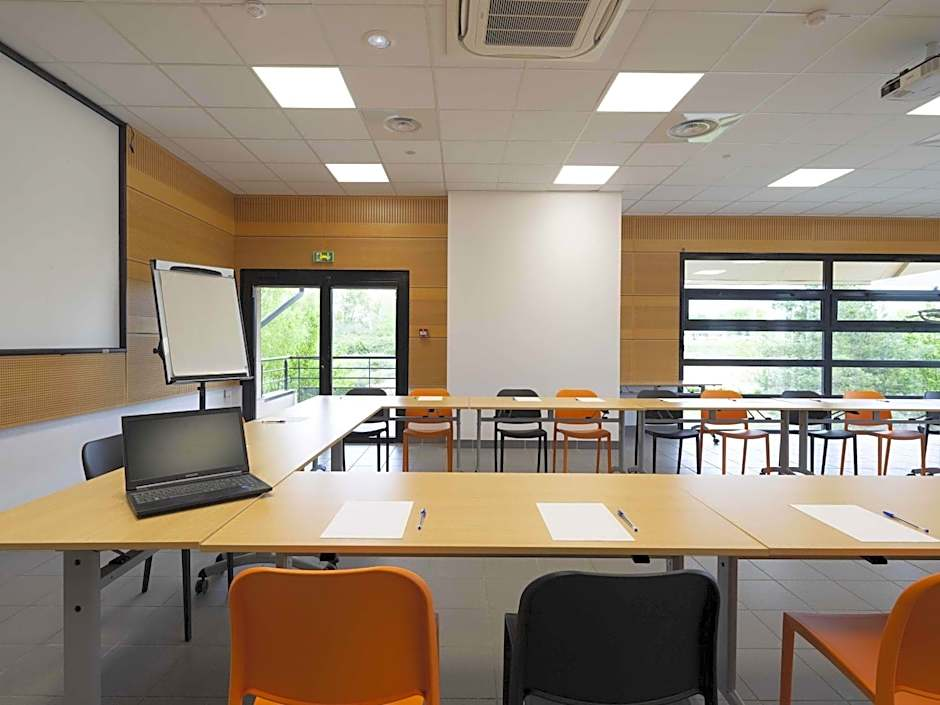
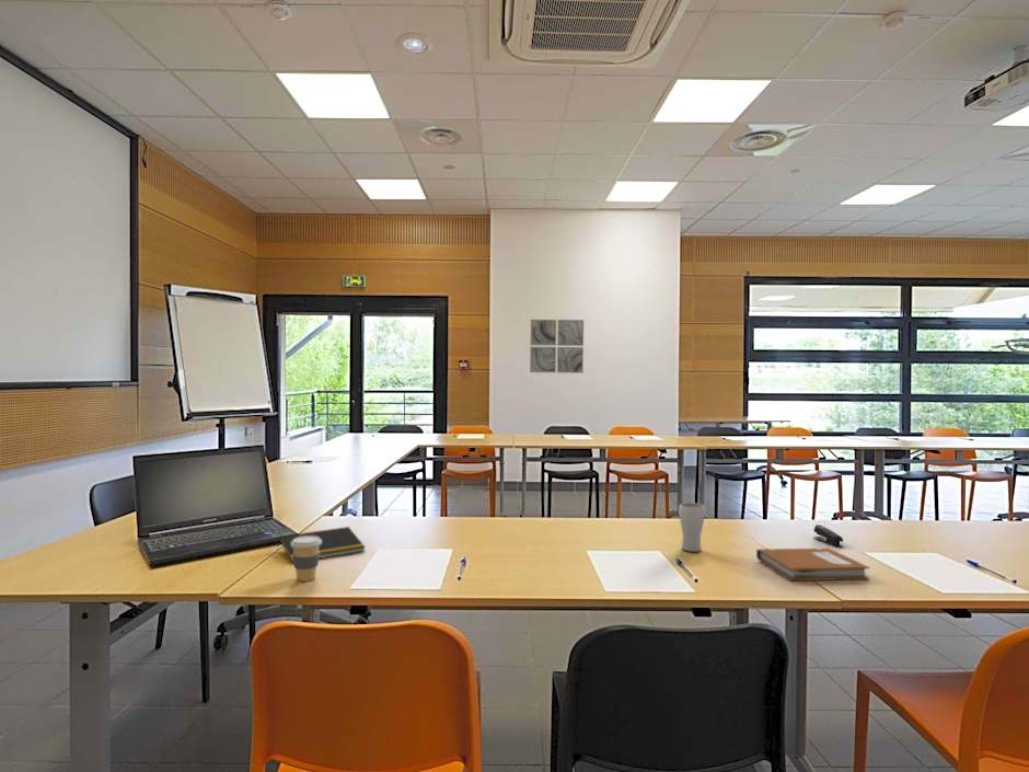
+ drinking glass [678,502,706,553]
+ coffee cup [291,537,322,583]
+ wall art [529,319,585,375]
+ notepad [276,526,367,564]
+ stapler [812,523,845,548]
+ notebook [755,546,870,581]
